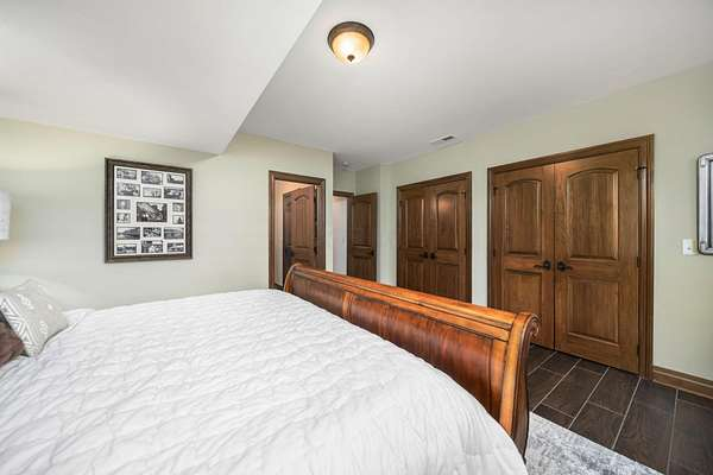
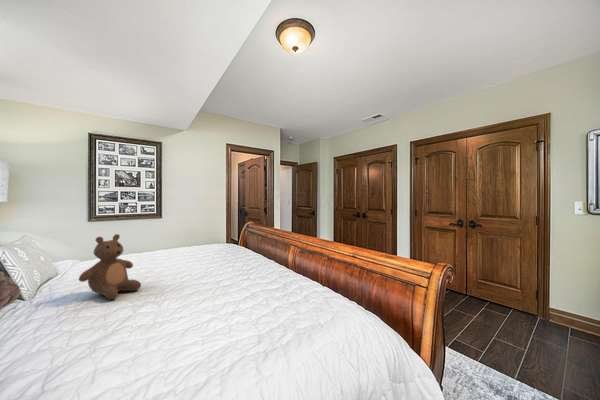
+ teddy bear [78,233,142,300]
